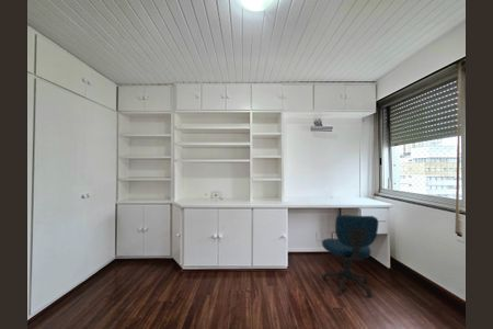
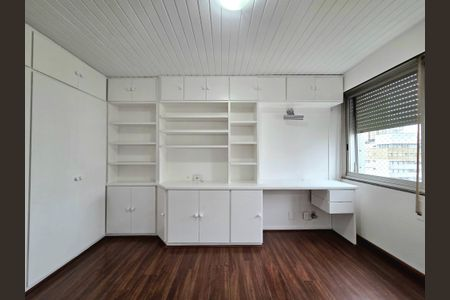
- office chair [321,214,380,298]
